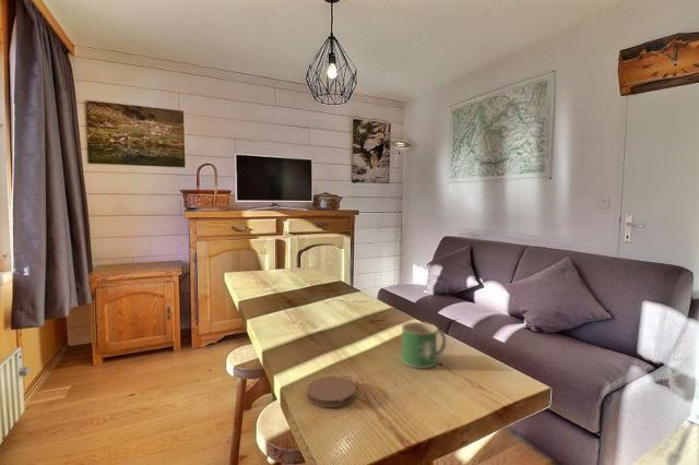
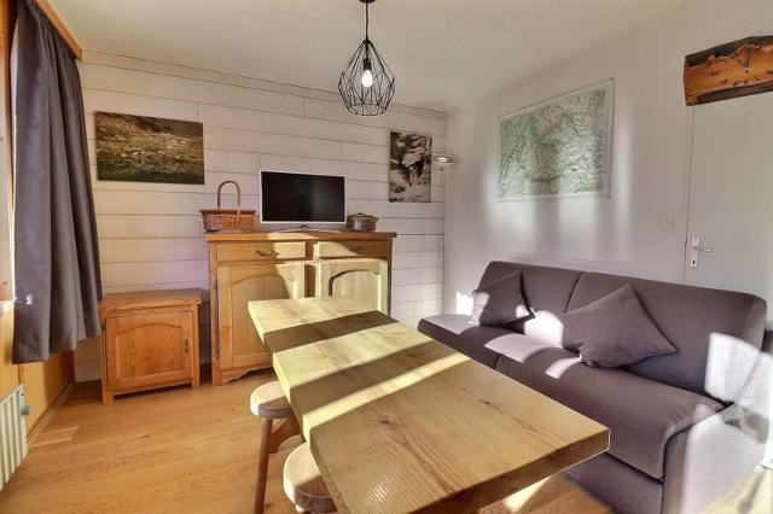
- mug [400,321,448,370]
- coaster [306,375,357,408]
